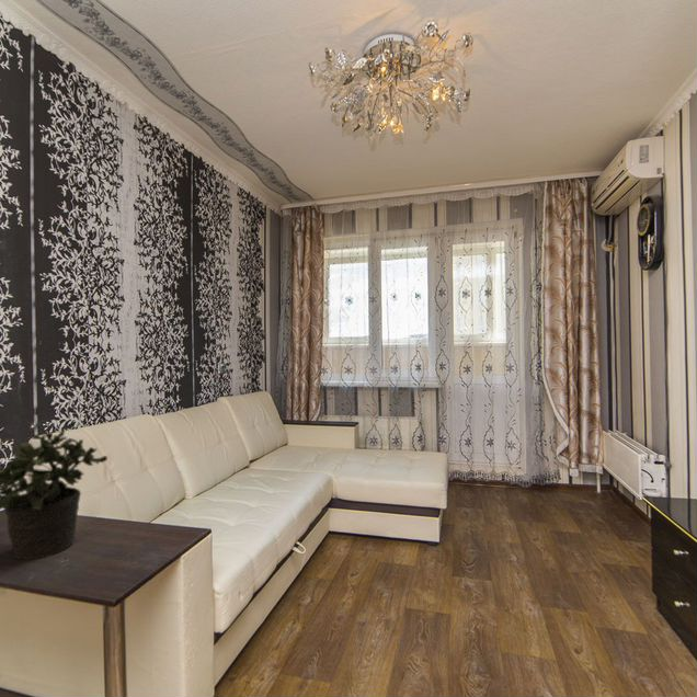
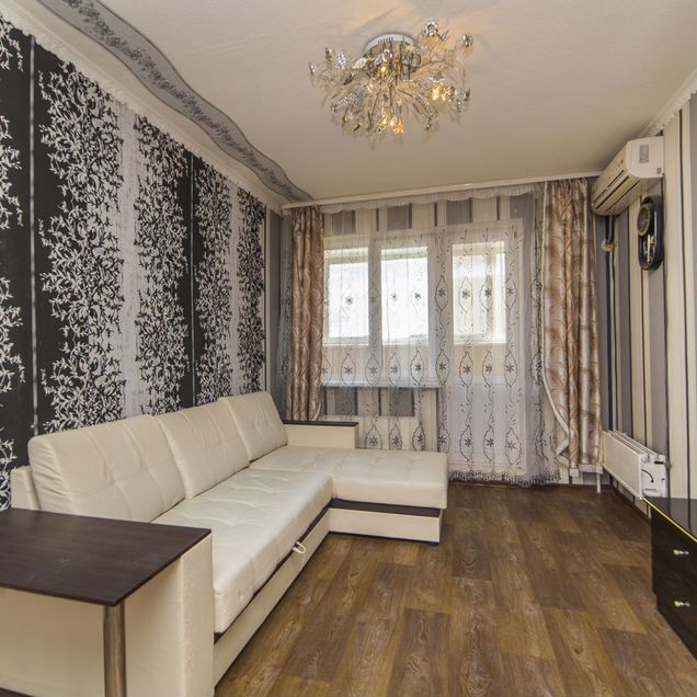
- potted plant [0,426,108,560]
